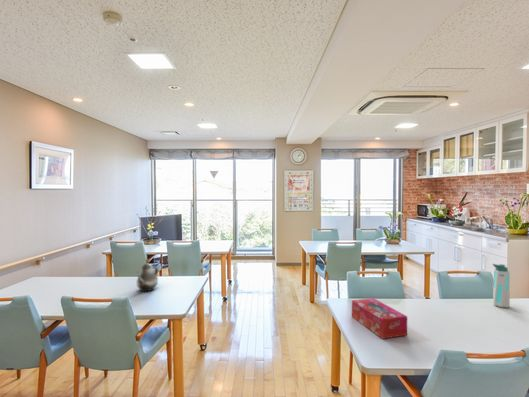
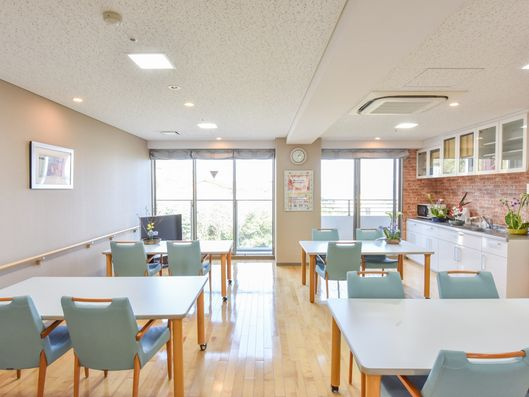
- teapot [136,259,160,292]
- water bottle [491,263,511,309]
- tissue box [351,297,408,340]
